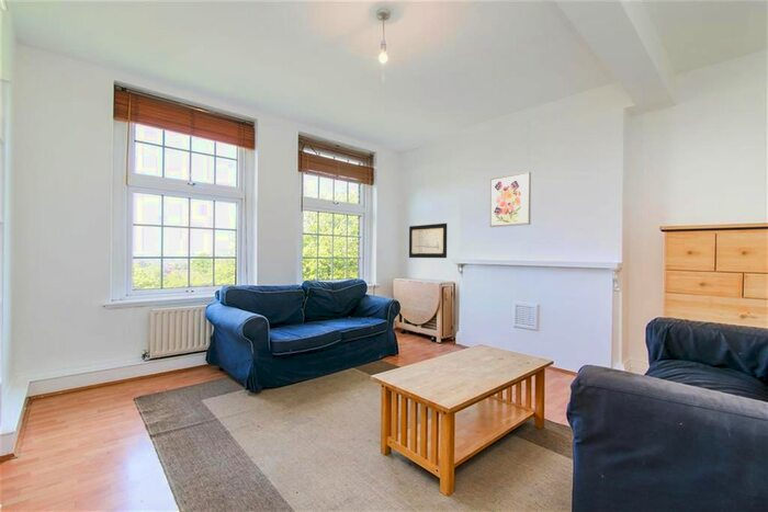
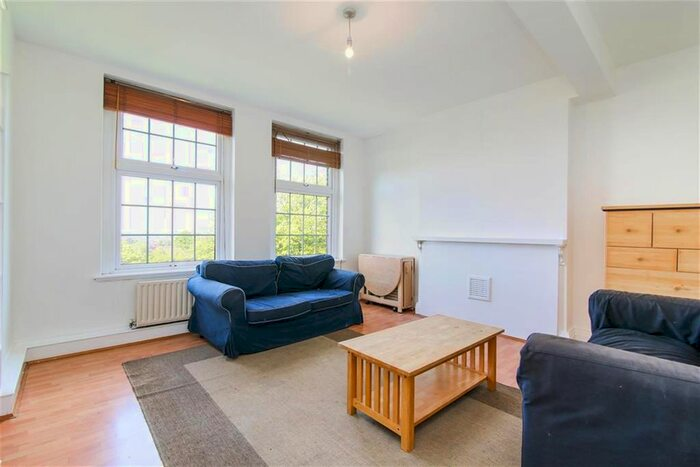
- wall art [489,171,532,228]
- wall art [408,223,448,259]
